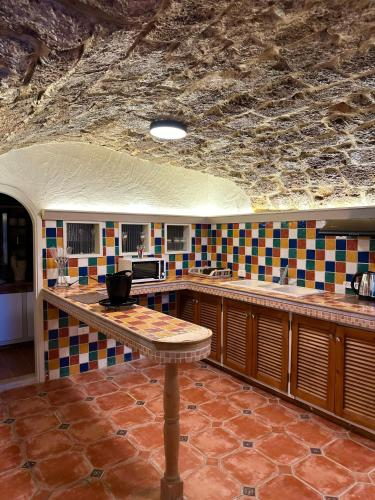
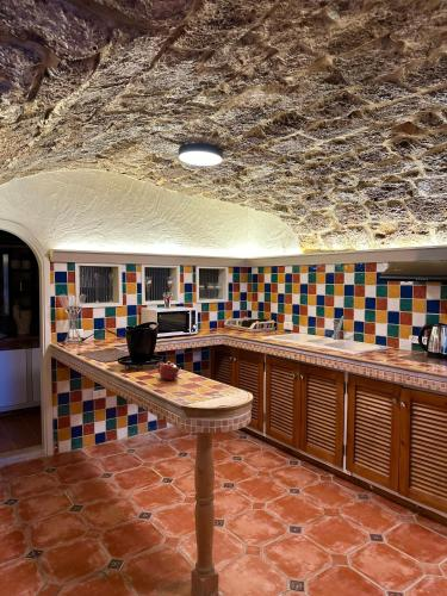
+ teapot [156,360,181,381]
